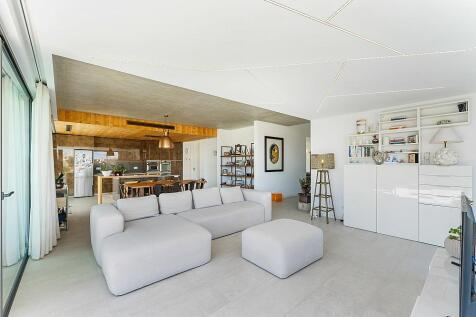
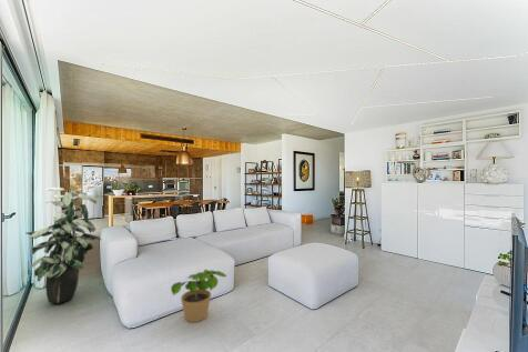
+ indoor plant [24,187,102,304]
+ potted plant [170,269,229,323]
